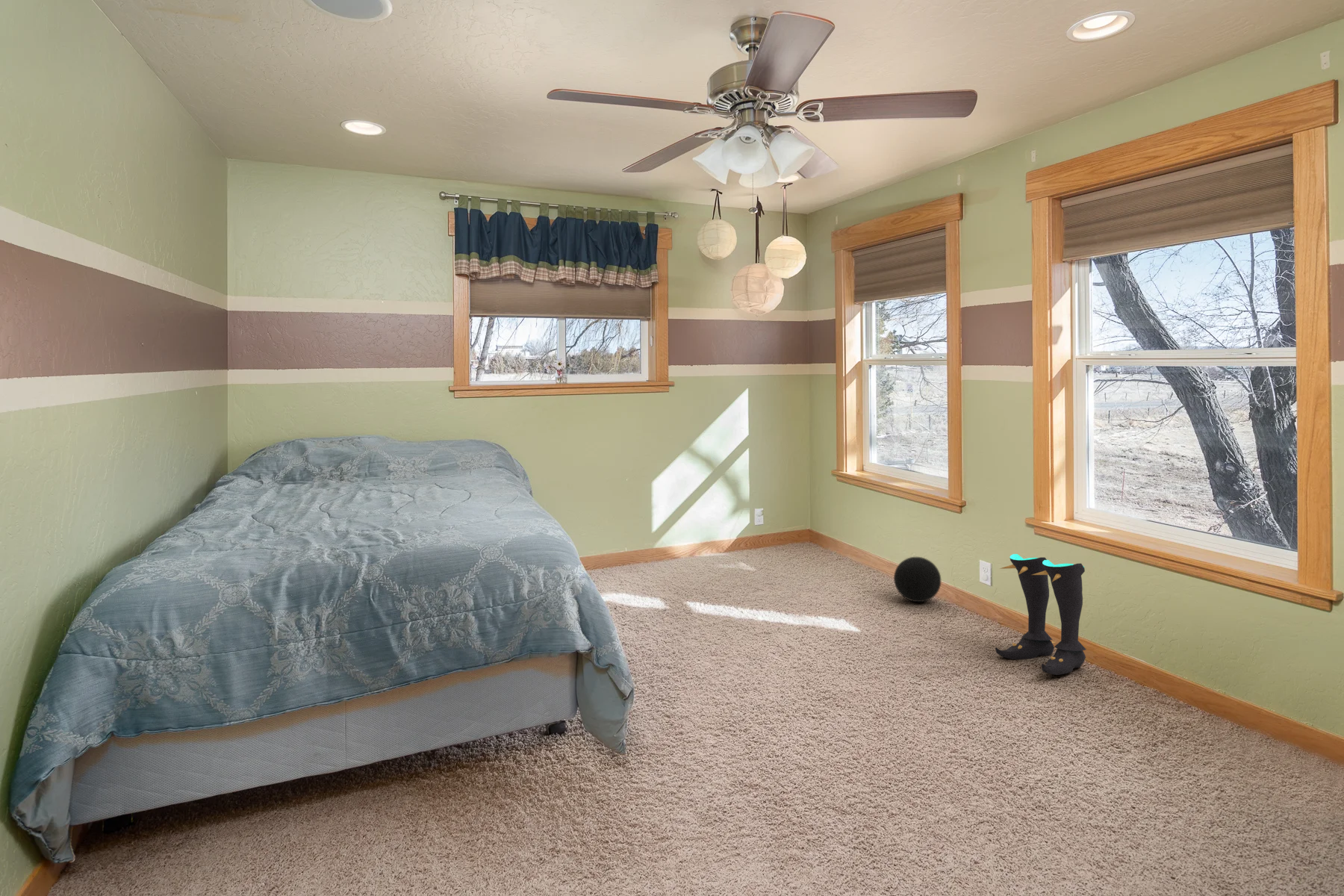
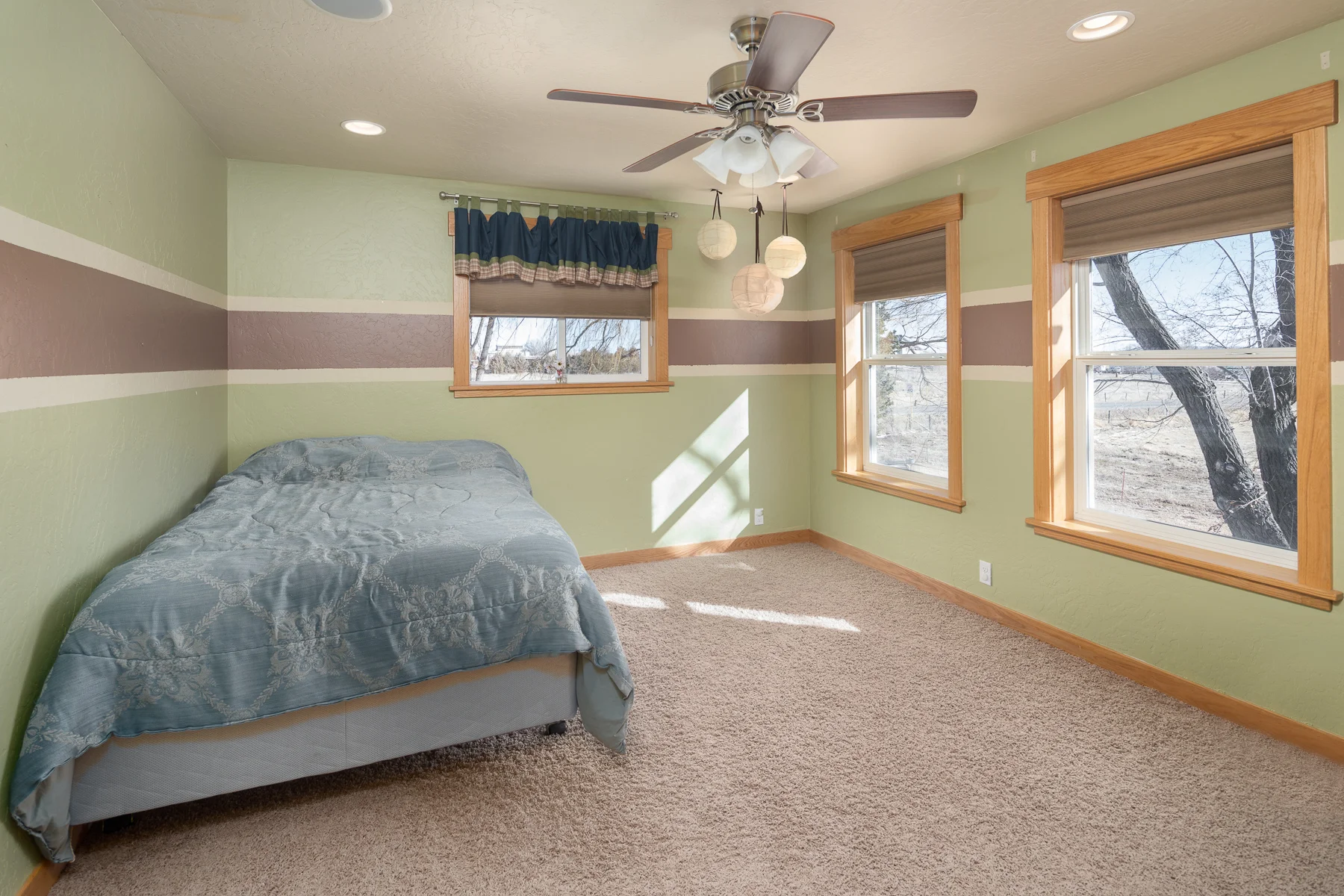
- ball [893,556,942,603]
- boots [995,553,1087,676]
